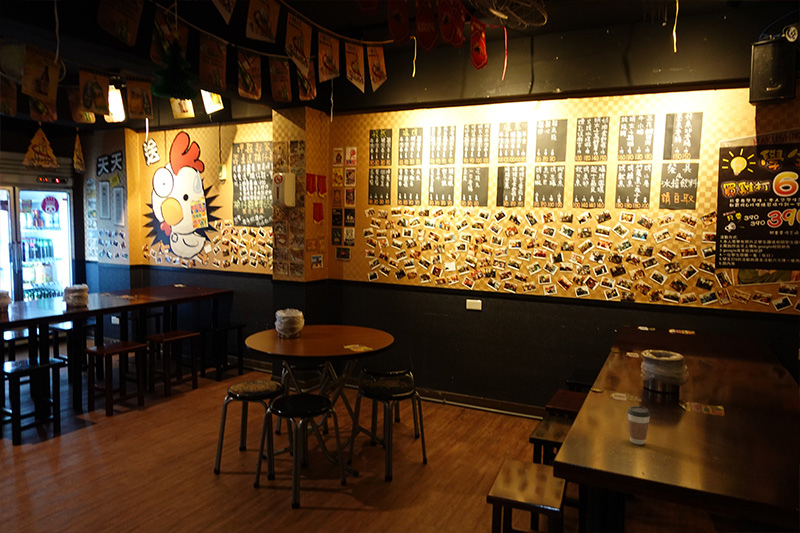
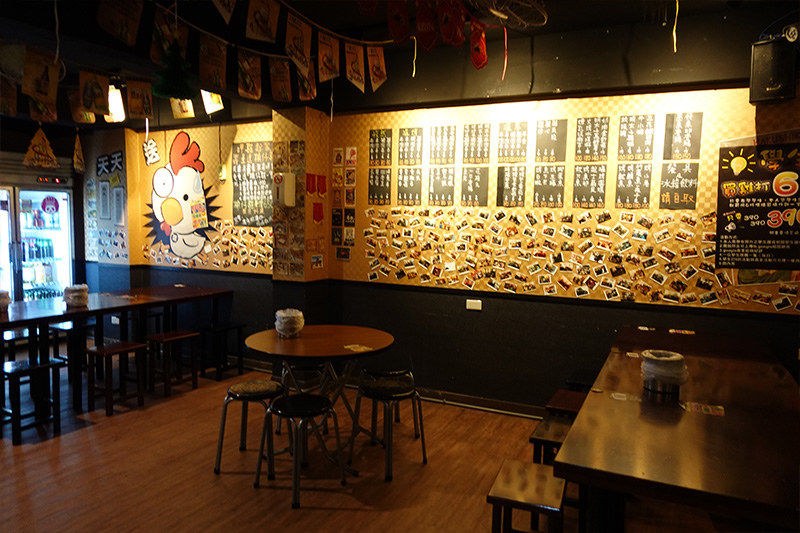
- coffee cup [627,405,651,445]
